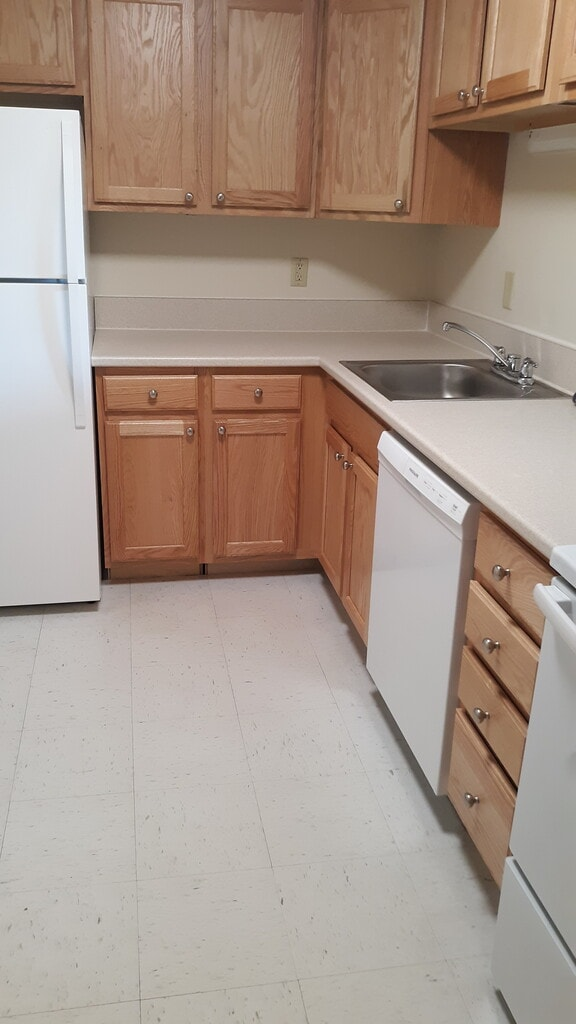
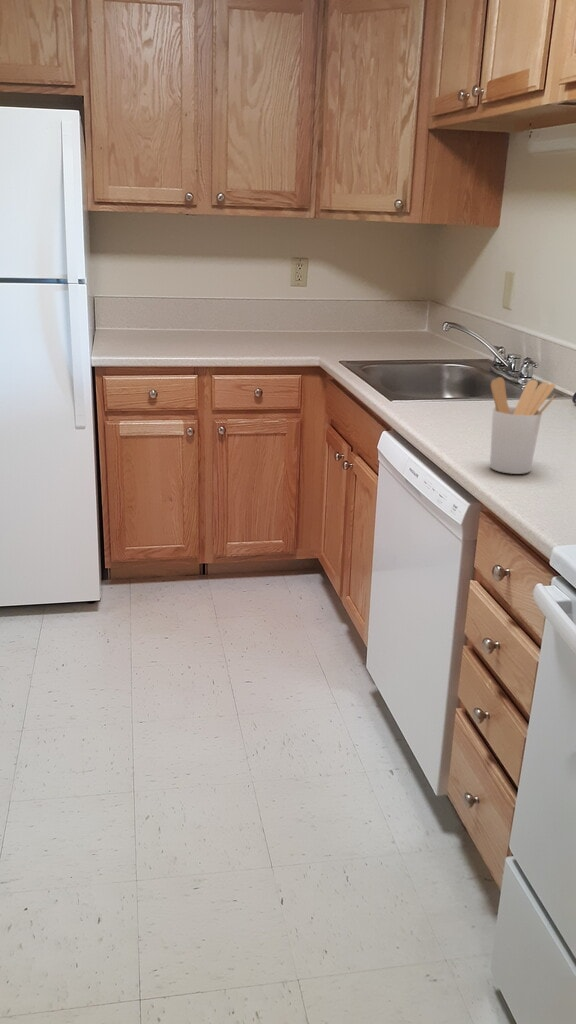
+ utensil holder [489,376,556,475]
